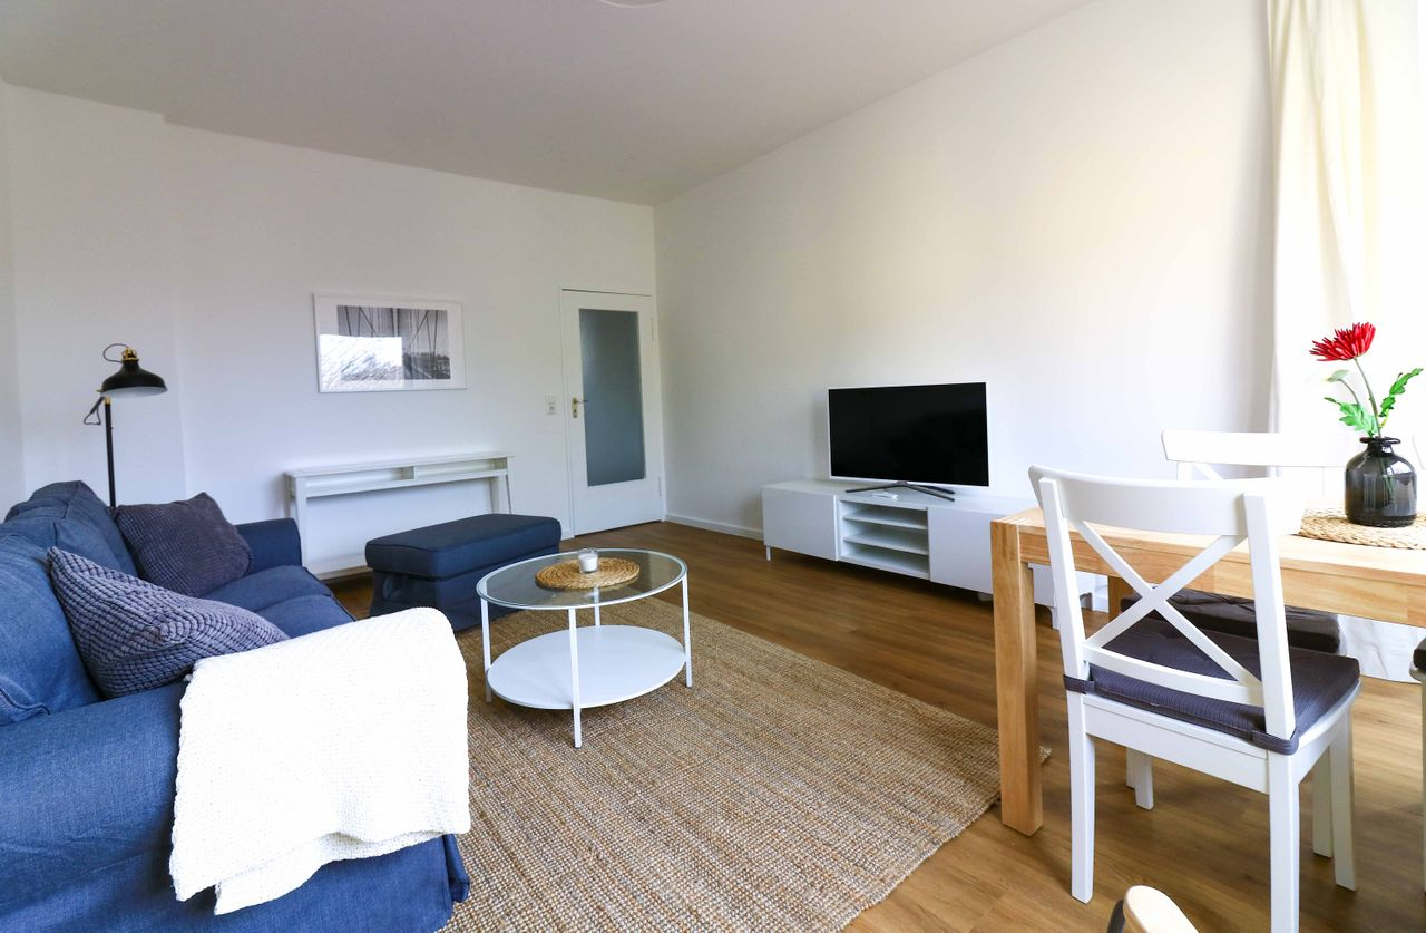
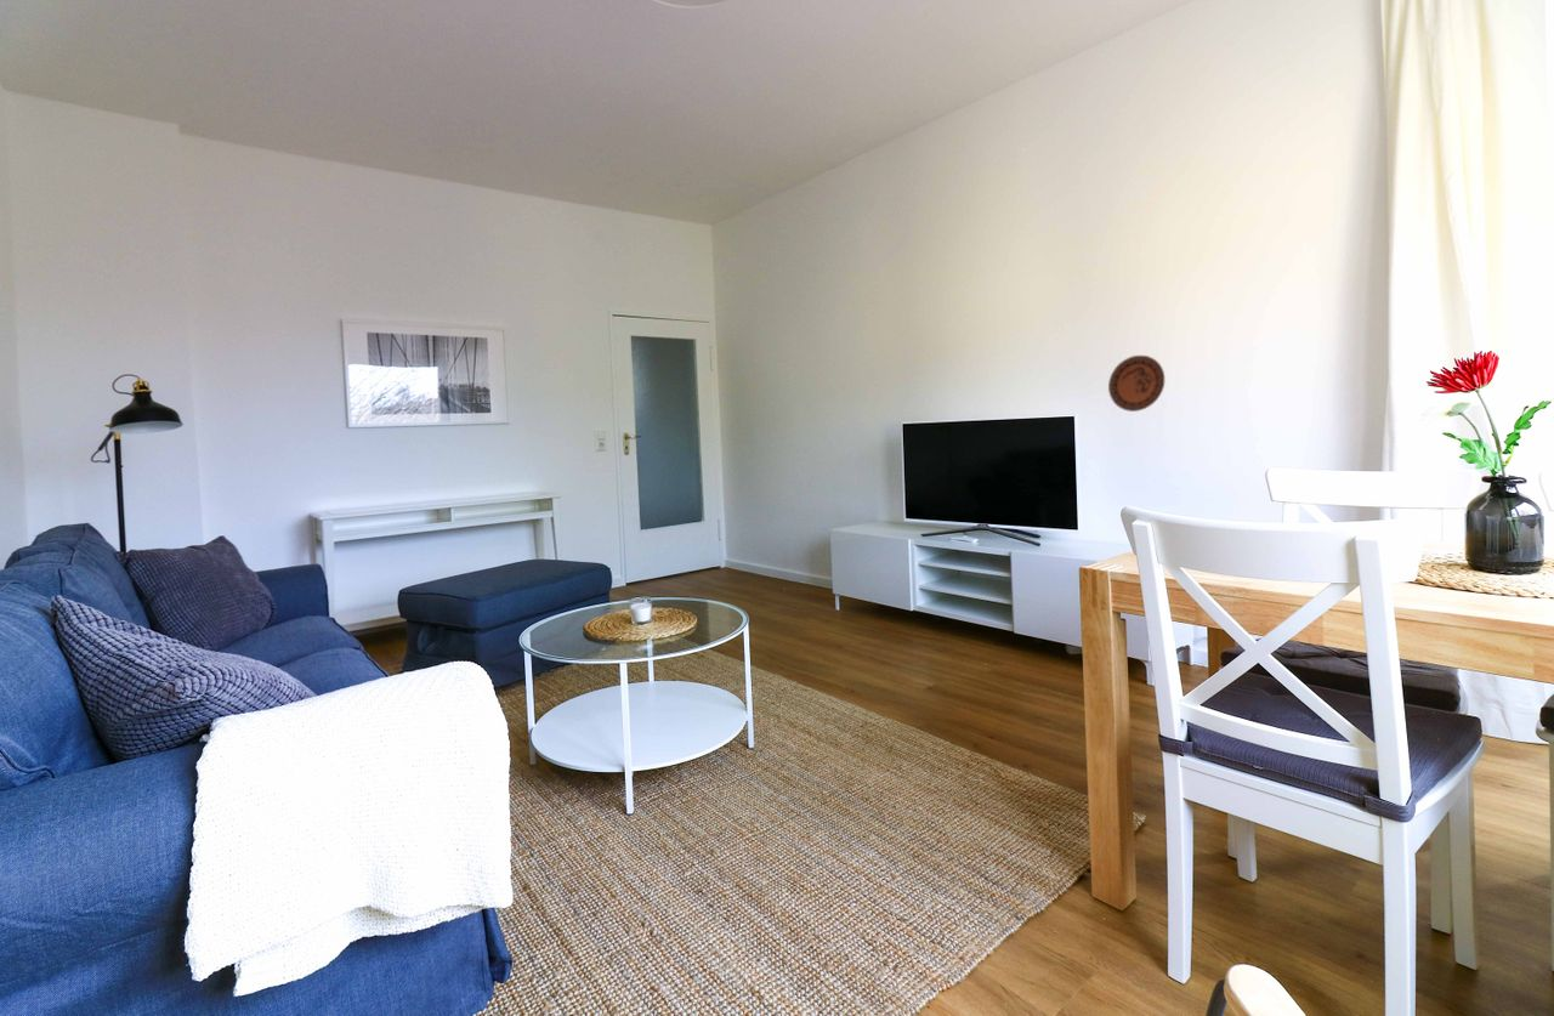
+ decorative plate [1107,354,1166,413]
